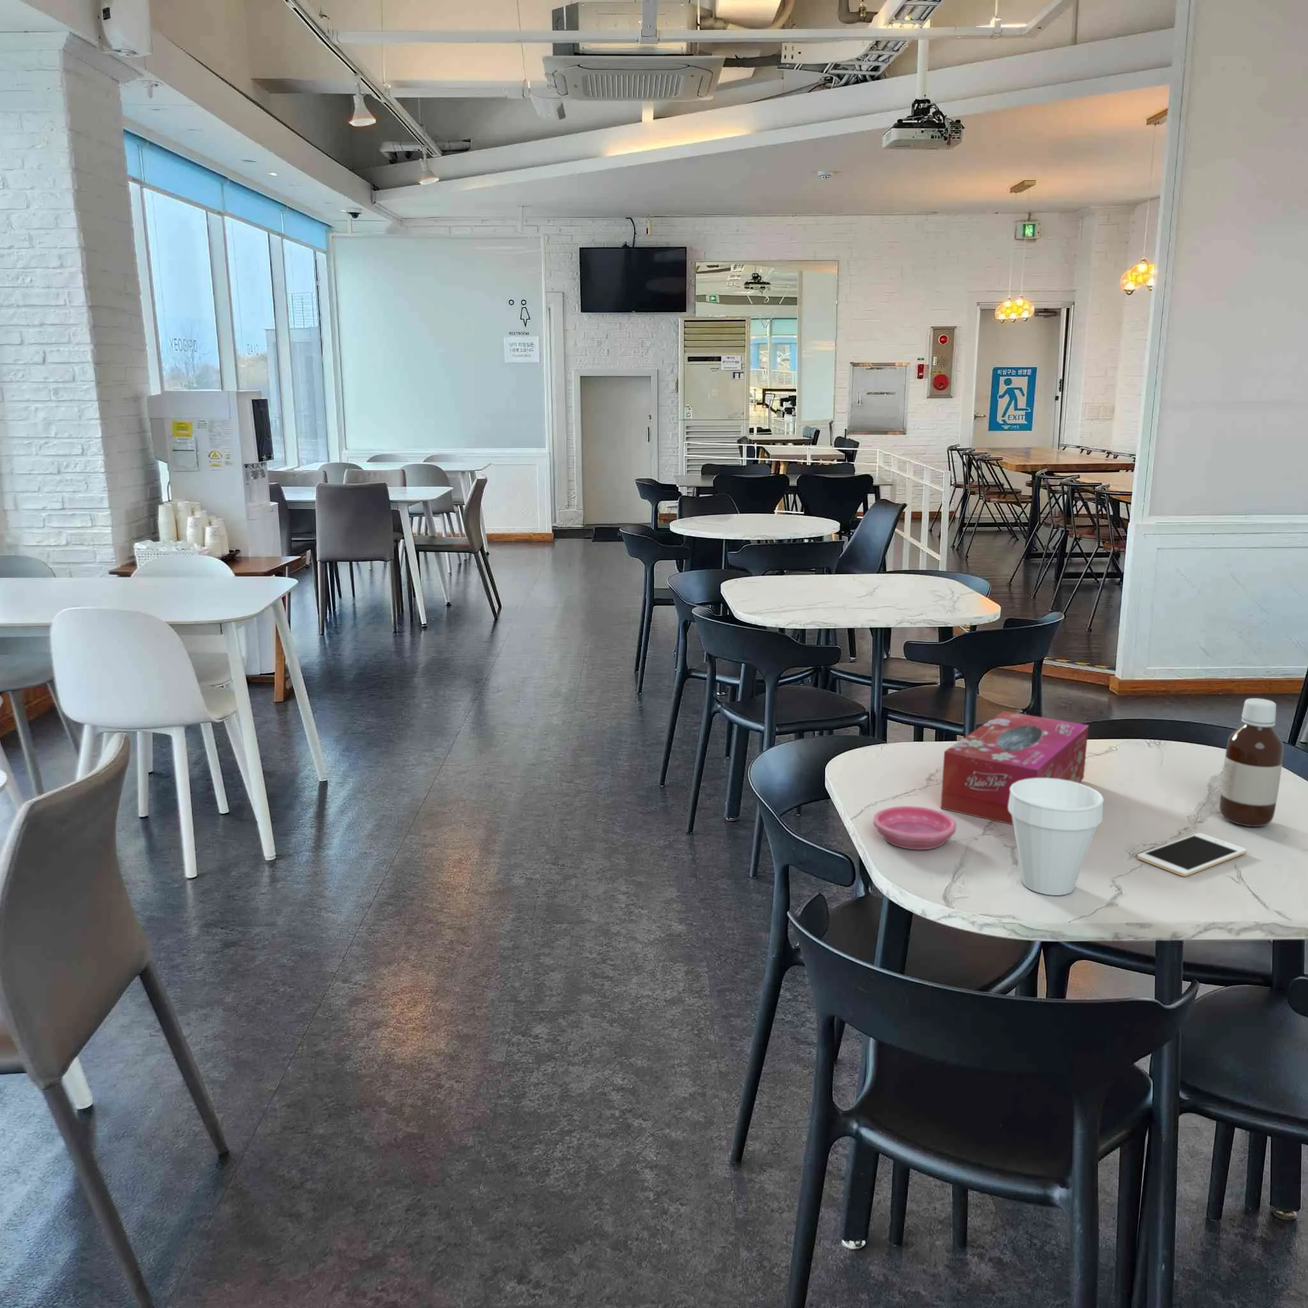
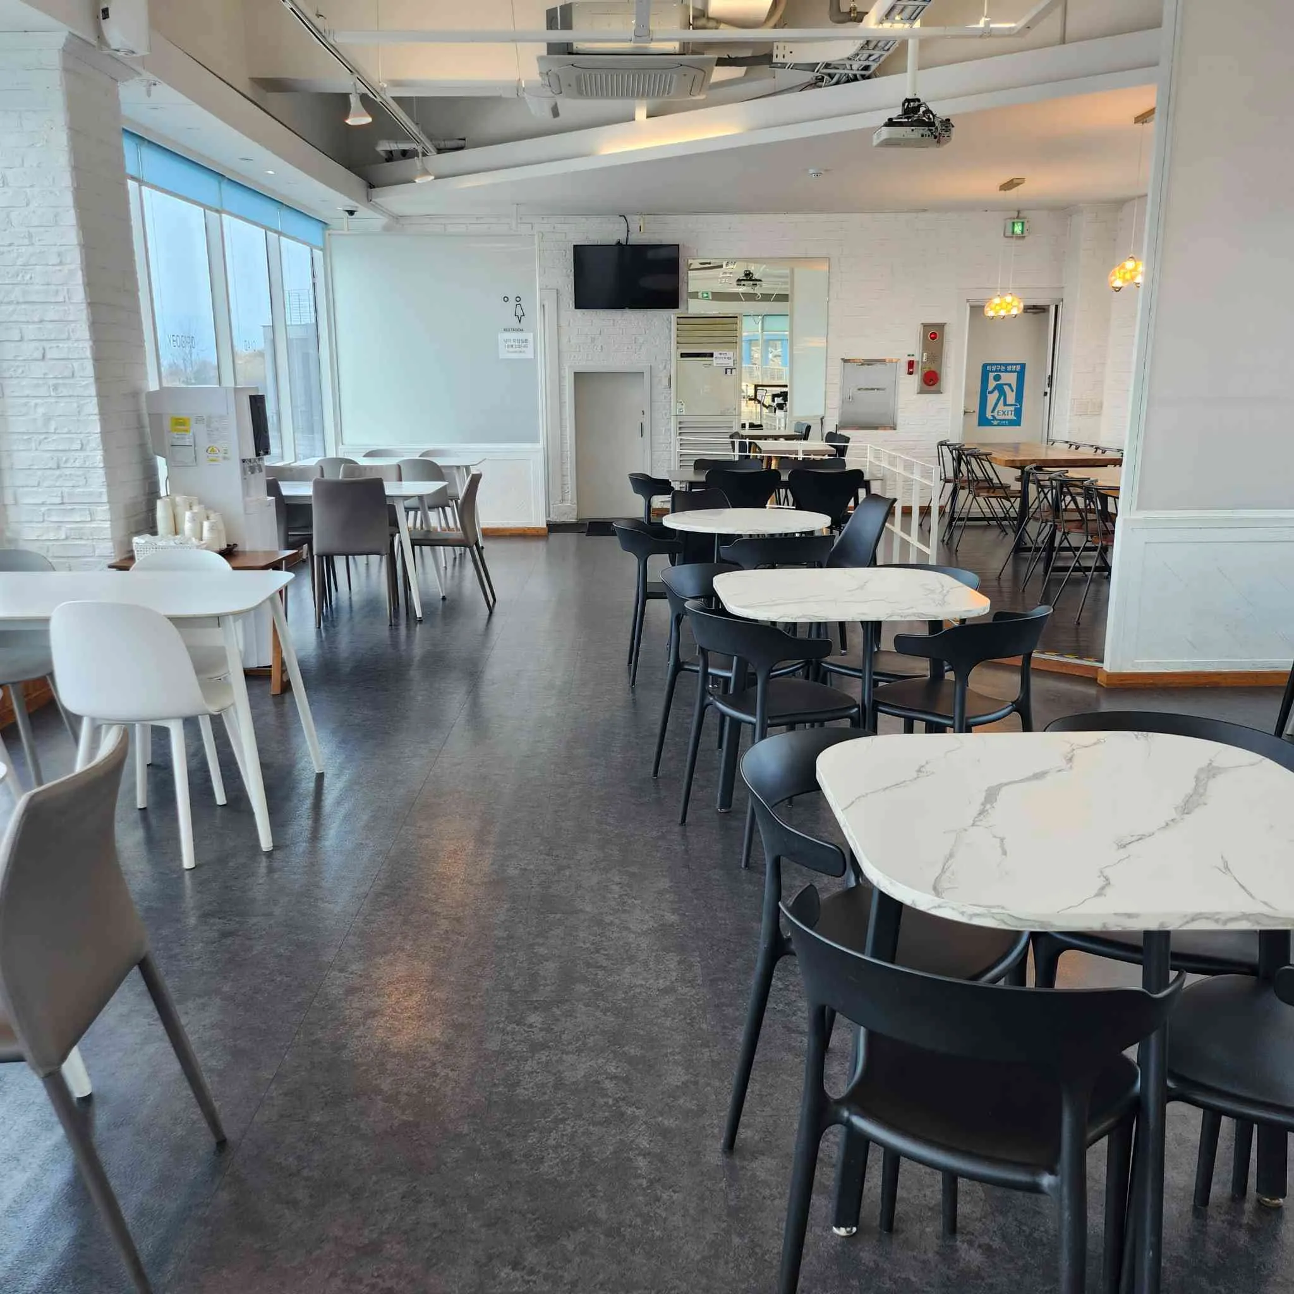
- cell phone [1137,832,1248,877]
- bottle [1218,697,1284,826]
- tissue box [940,710,1089,825]
- saucer [873,805,957,850]
- cup [1007,777,1104,896]
